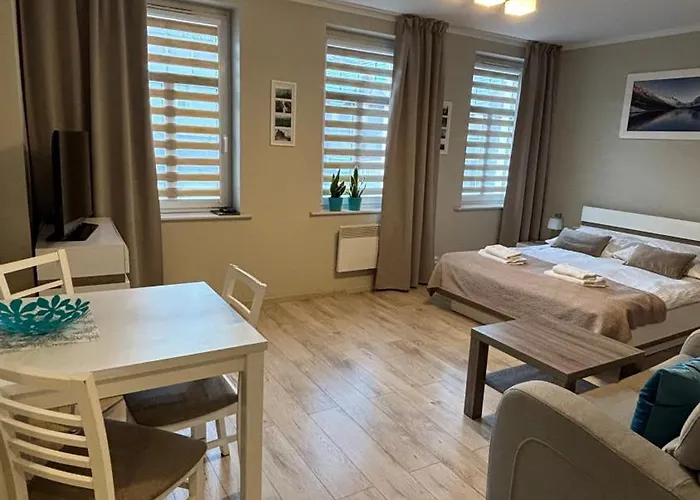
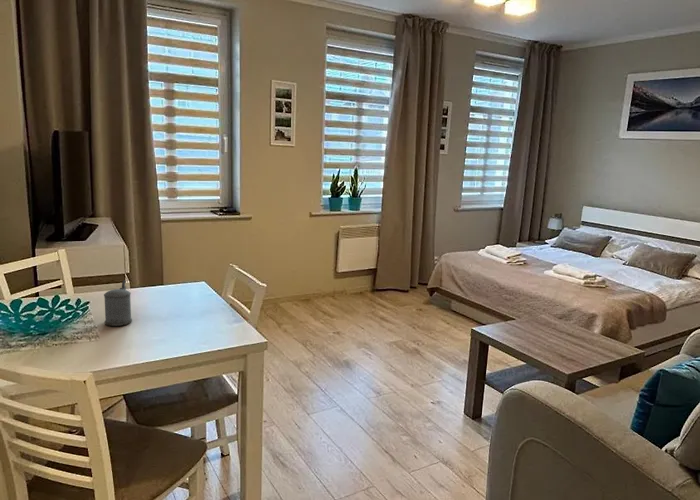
+ beer stein [103,279,133,327]
